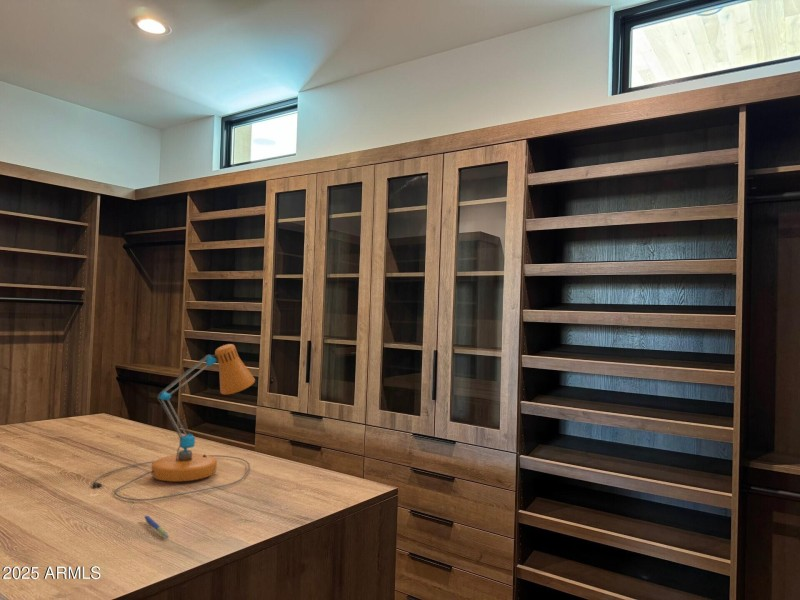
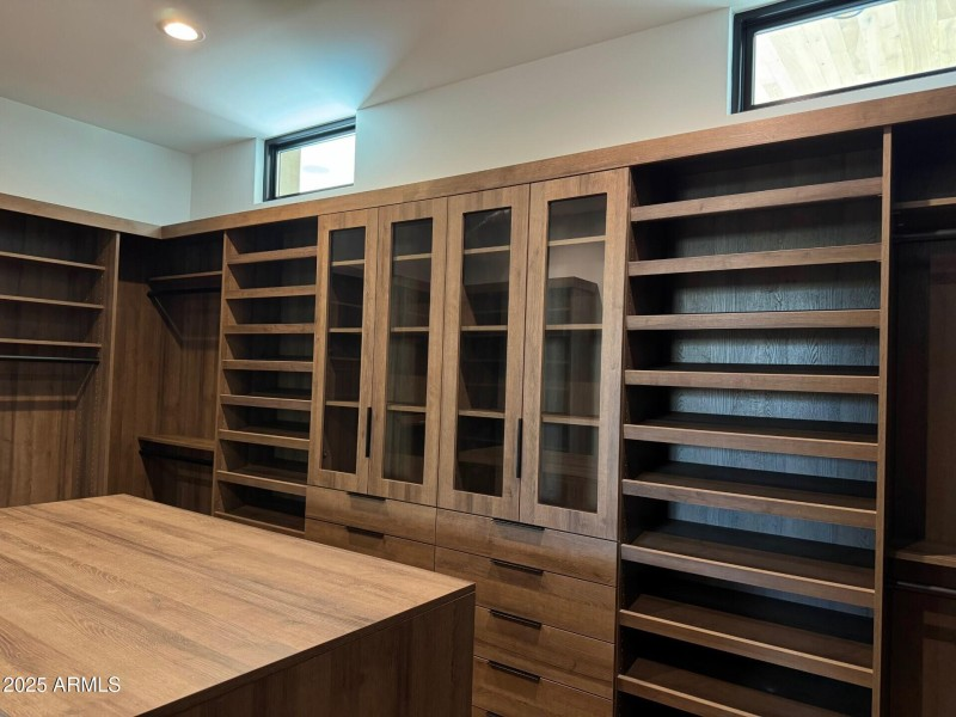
- desk lamp [91,343,256,502]
- pen [143,514,170,539]
